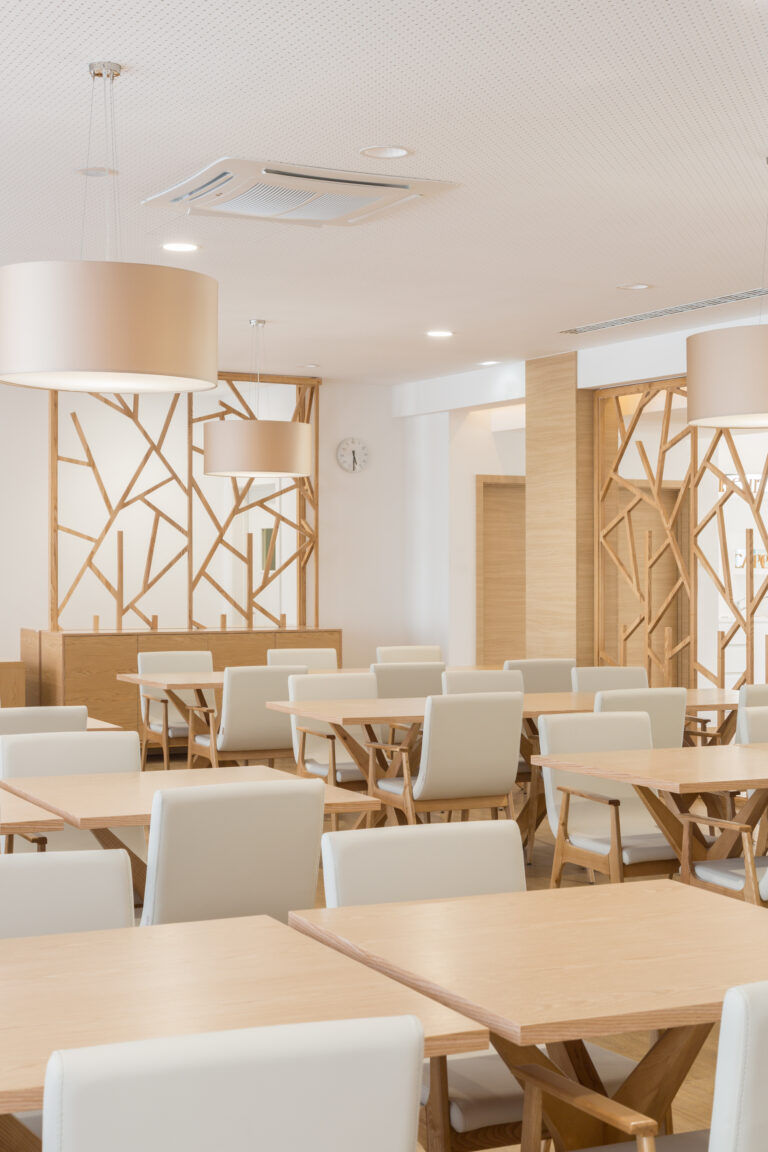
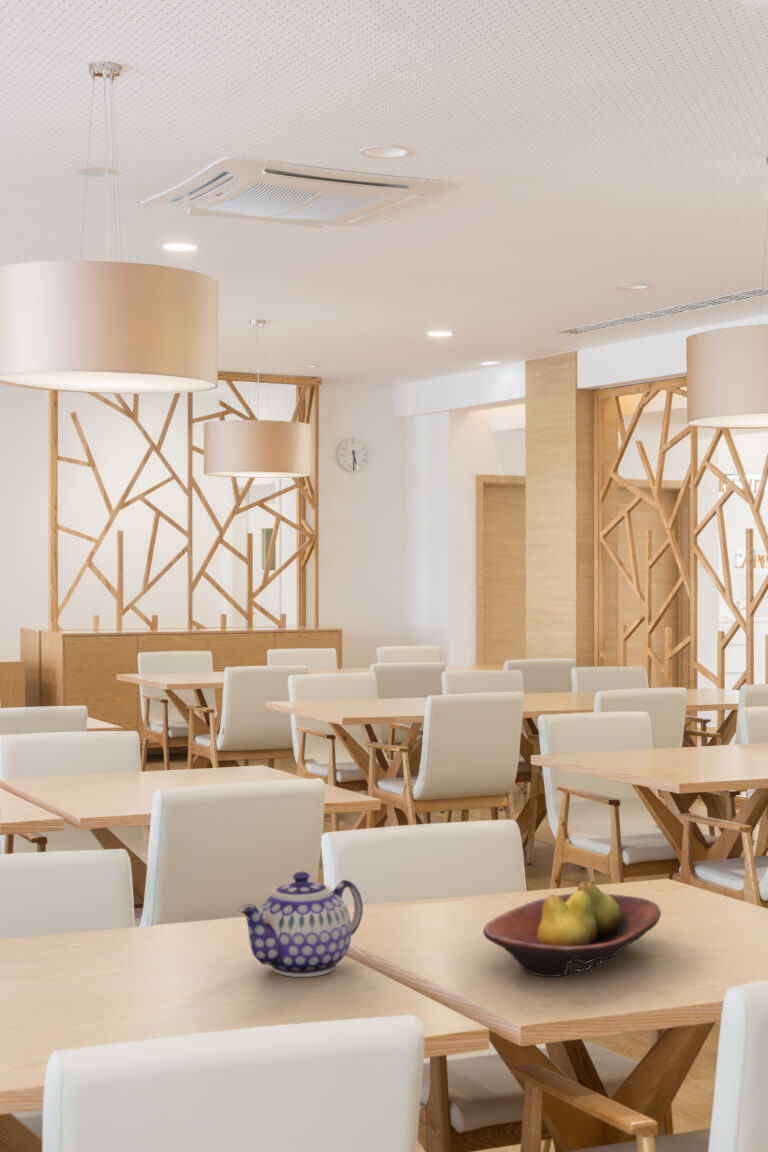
+ fruit bowl [482,881,662,978]
+ teapot [237,870,364,978]
